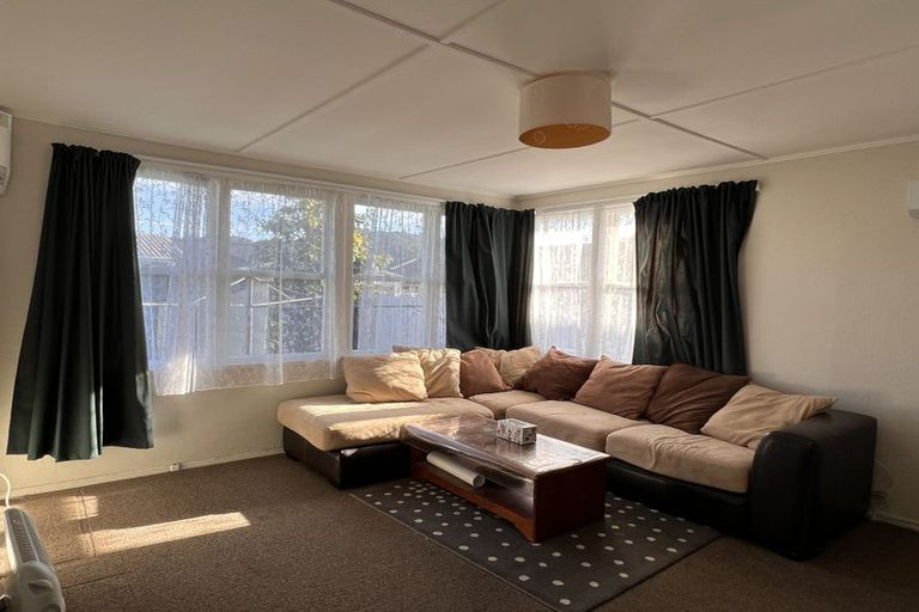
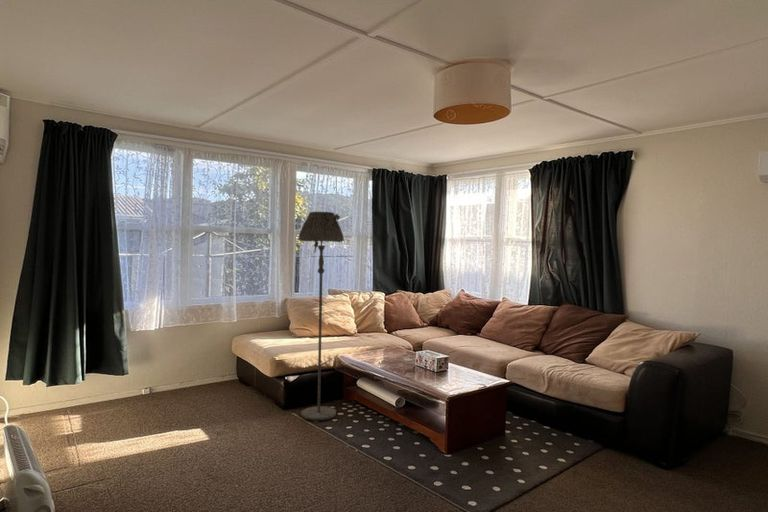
+ floor lamp [297,211,345,421]
